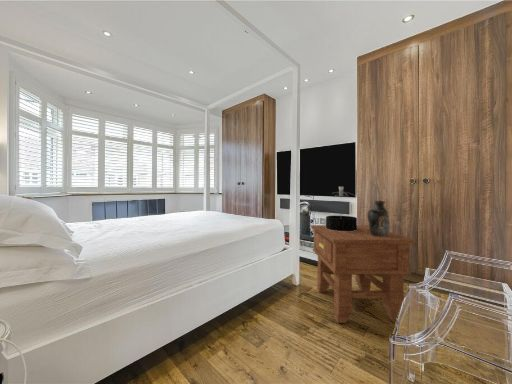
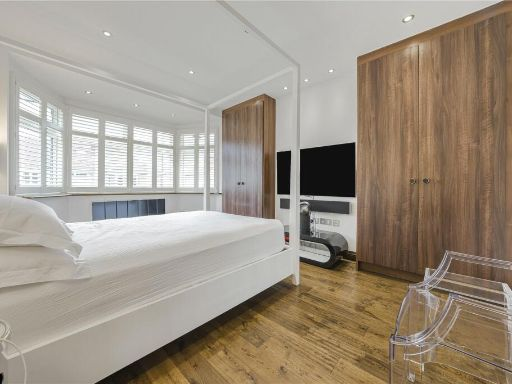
- table lamp [325,186,358,231]
- decorative vase [366,200,390,237]
- side table [310,224,416,324]
